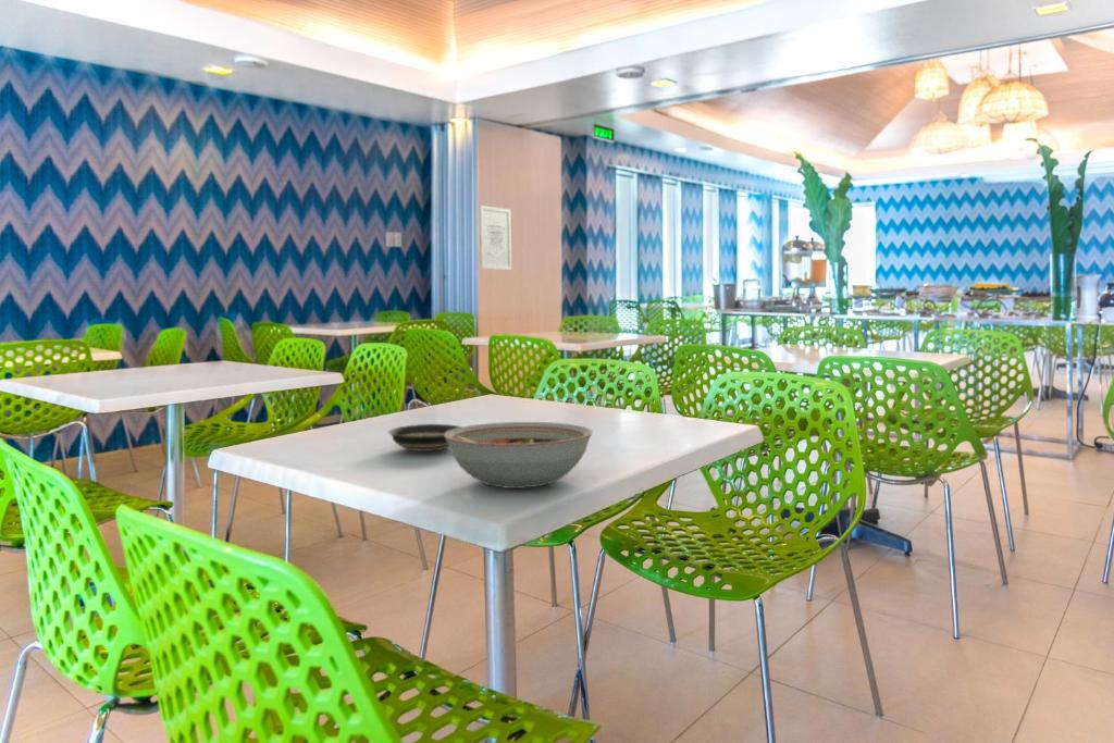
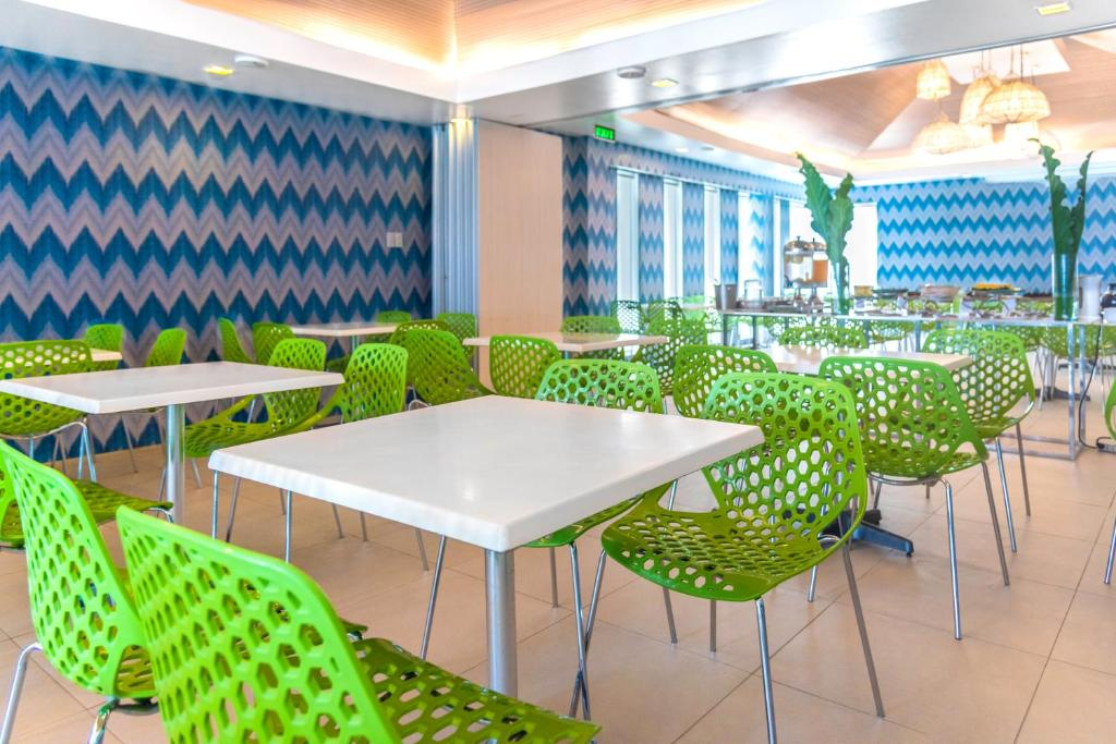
- saucer [387,423,462,453]
- bowl [444,421,593,490]
- wall art [479,205,512,271]
